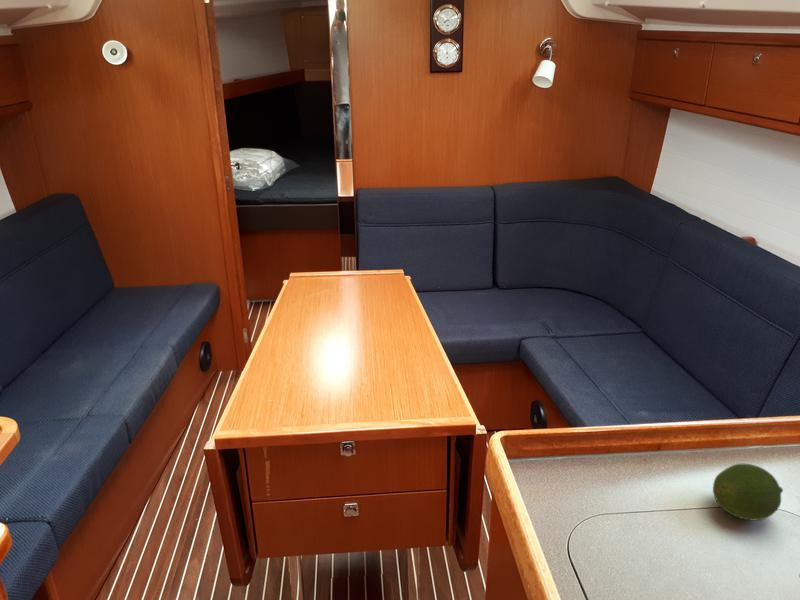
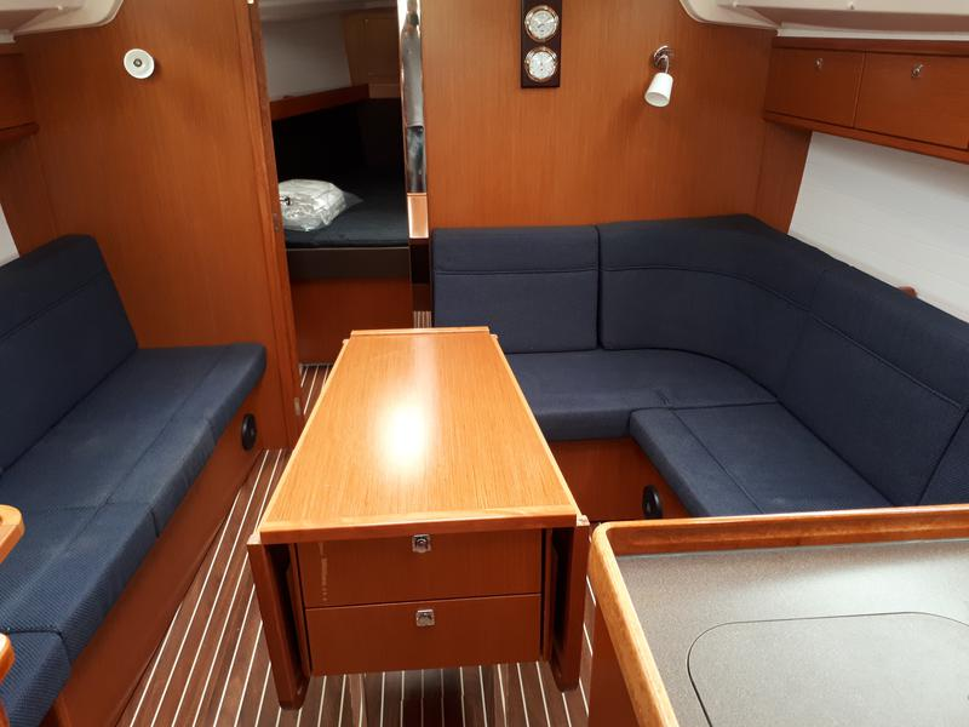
- fruit [712,463,784,522]
